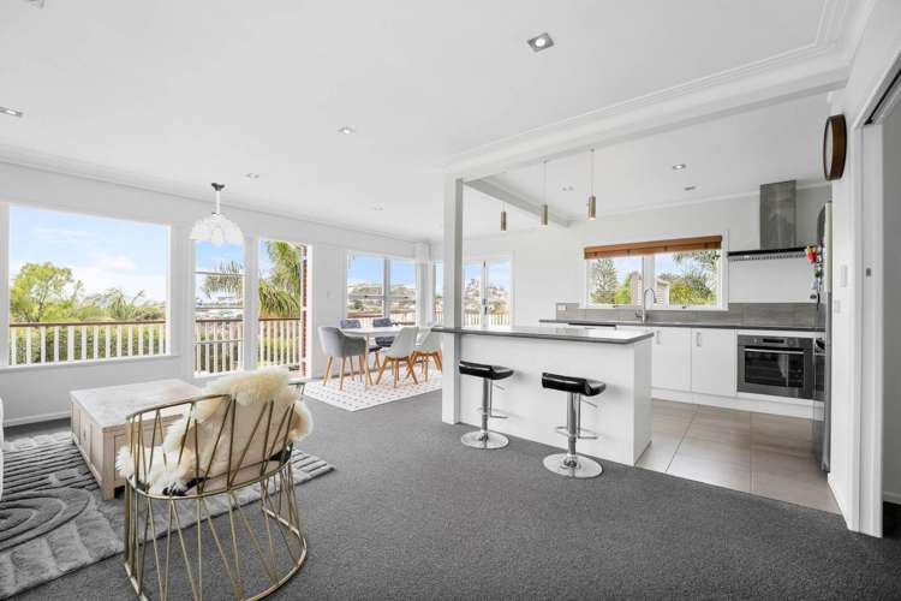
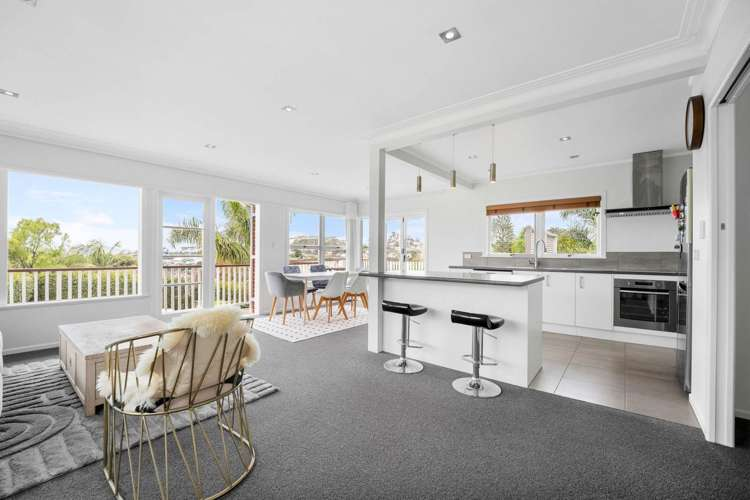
- chandelier [189,182,245,248]
